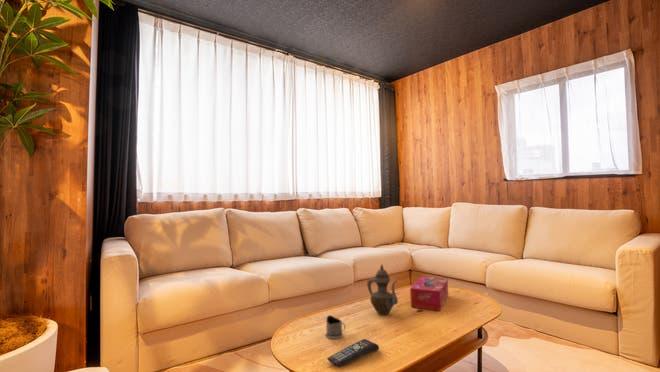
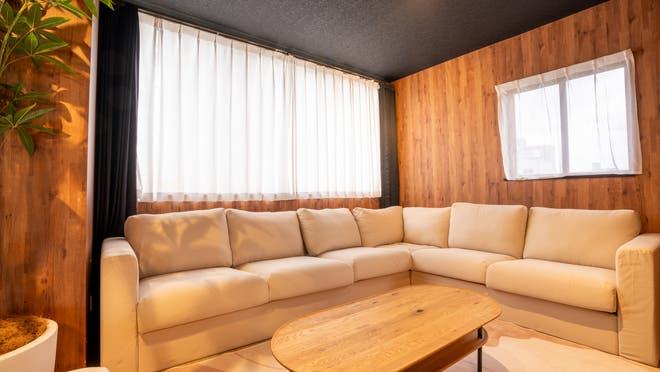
- tea glass holder [325,314,346,340]
- remote control [326,338,380,368]
- tissue box [409,275,449,312]
- teapot [366,263,399,316]
